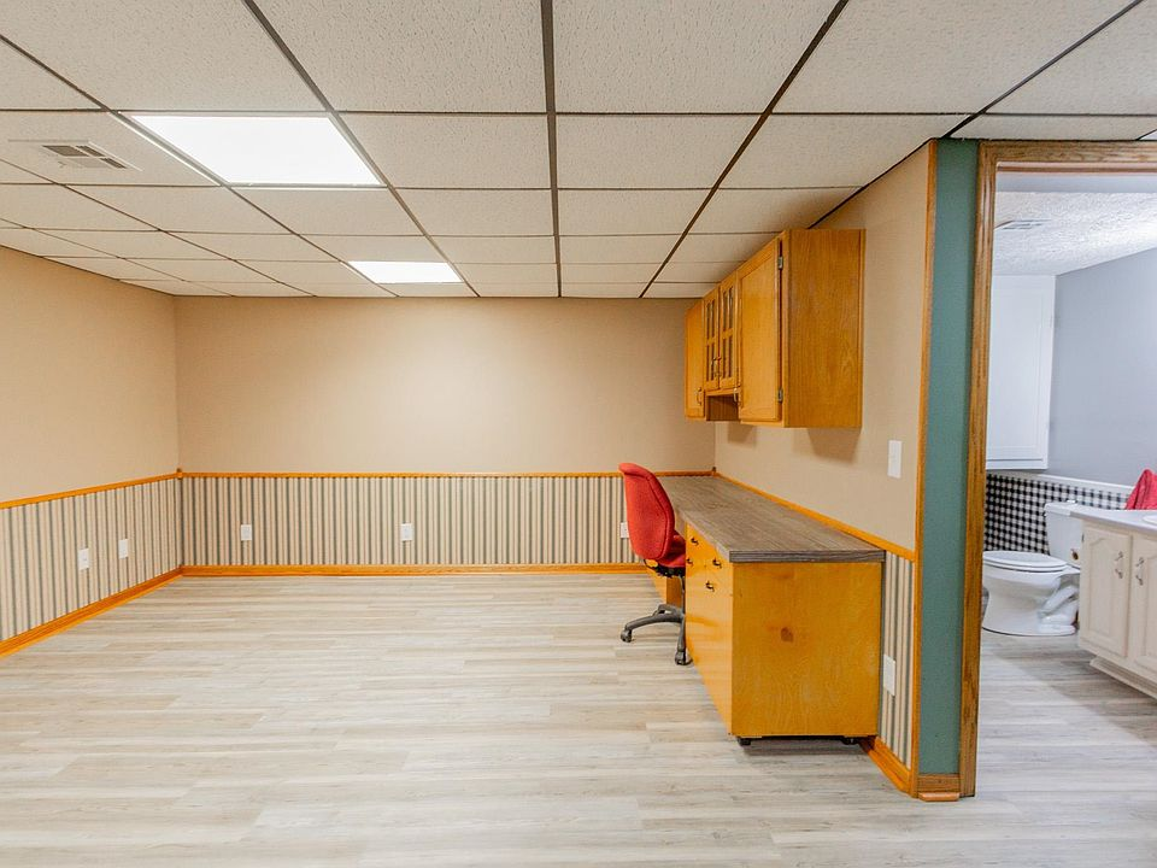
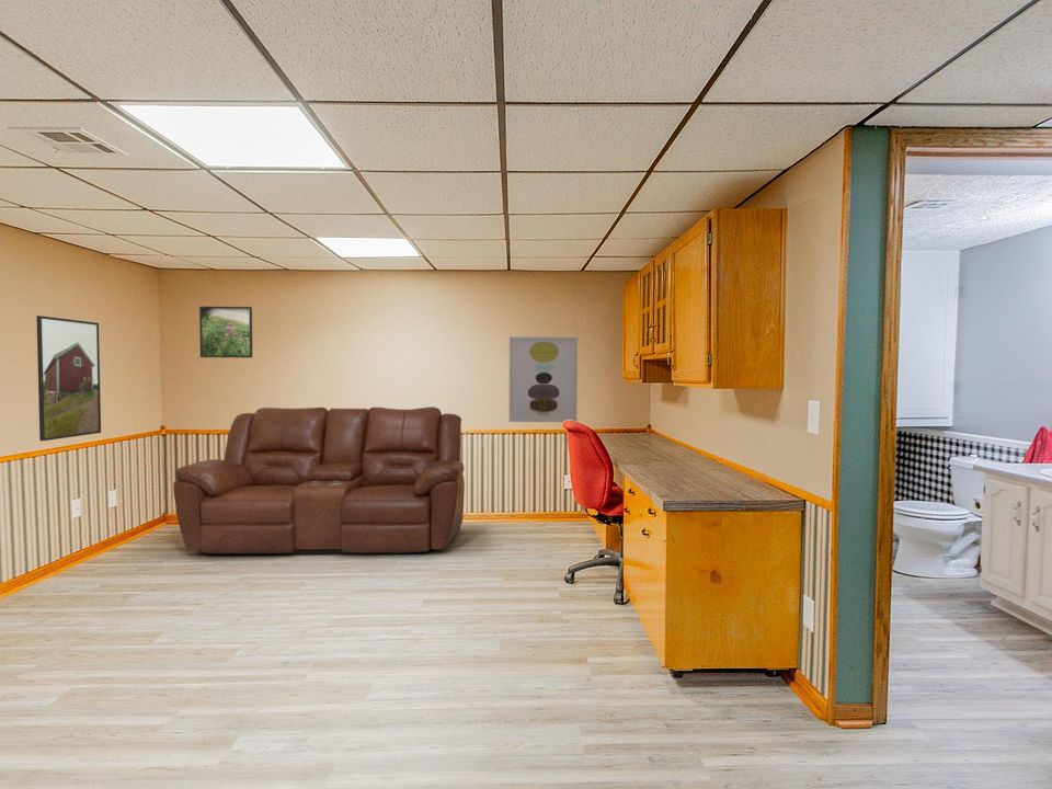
+ sofa [172,405,466,556]
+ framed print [35,315,102,442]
+ wall art [508,335,579,423]
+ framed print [198,306,253,358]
